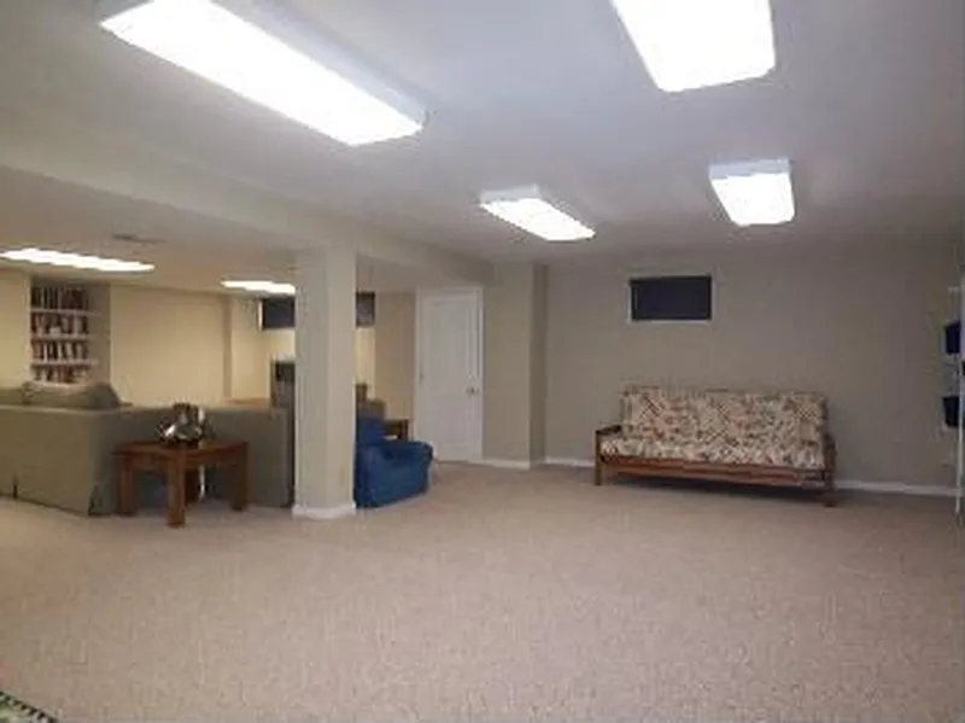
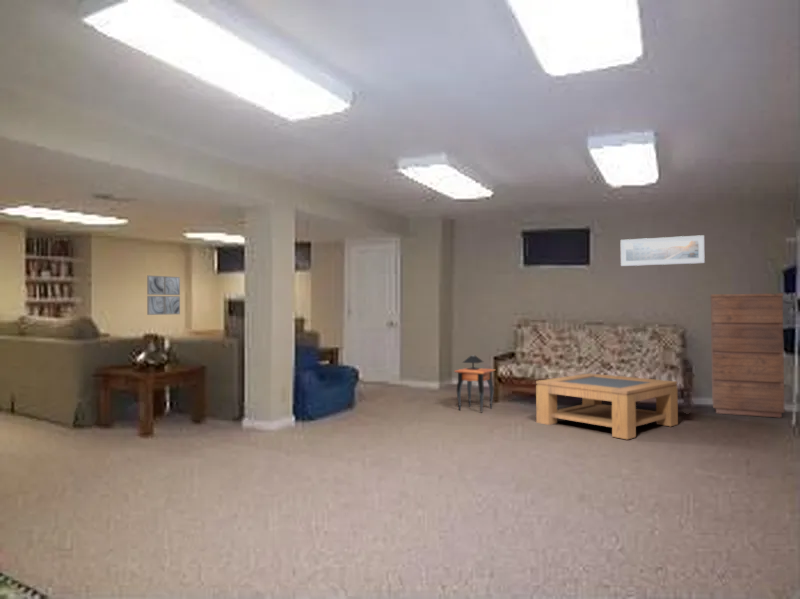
+ side table [453,354,497,413]
+ dresser [709,292,785,419]
+ coffee table [535,372,679,441]
+ wall art [146,274,181,316]
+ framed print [620,234,706,267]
